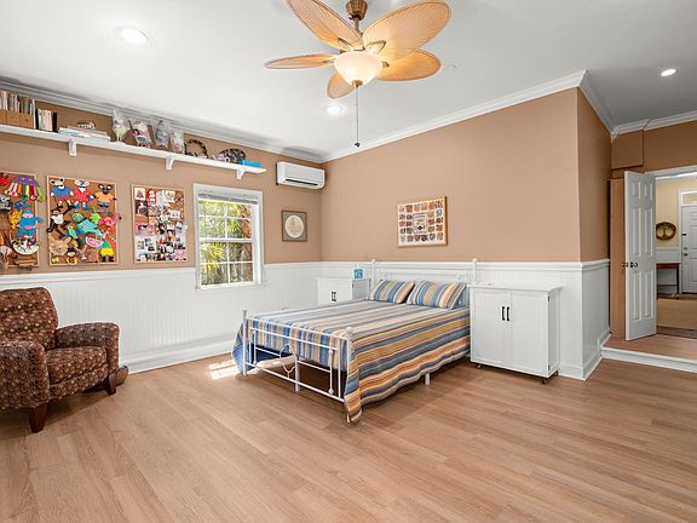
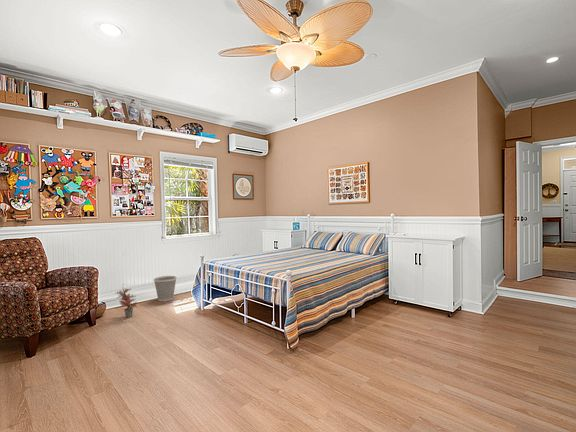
+ wastebasket [153,275,177,302]
+ potted plant [115,283,138,318]
